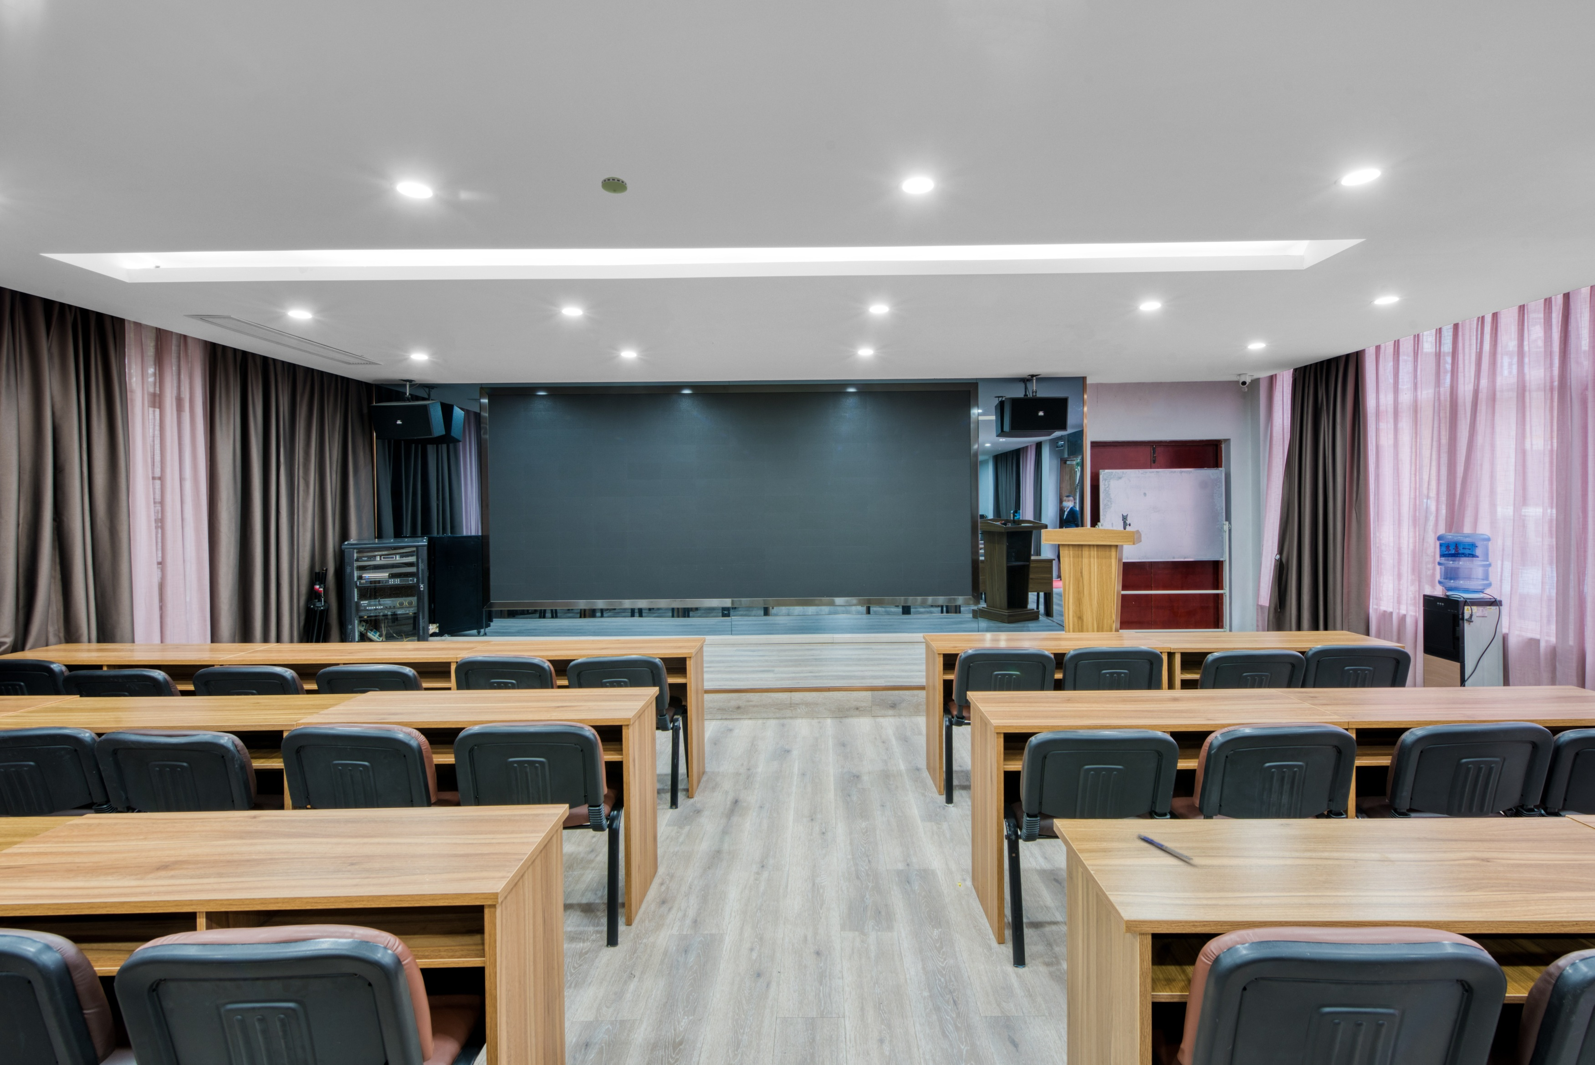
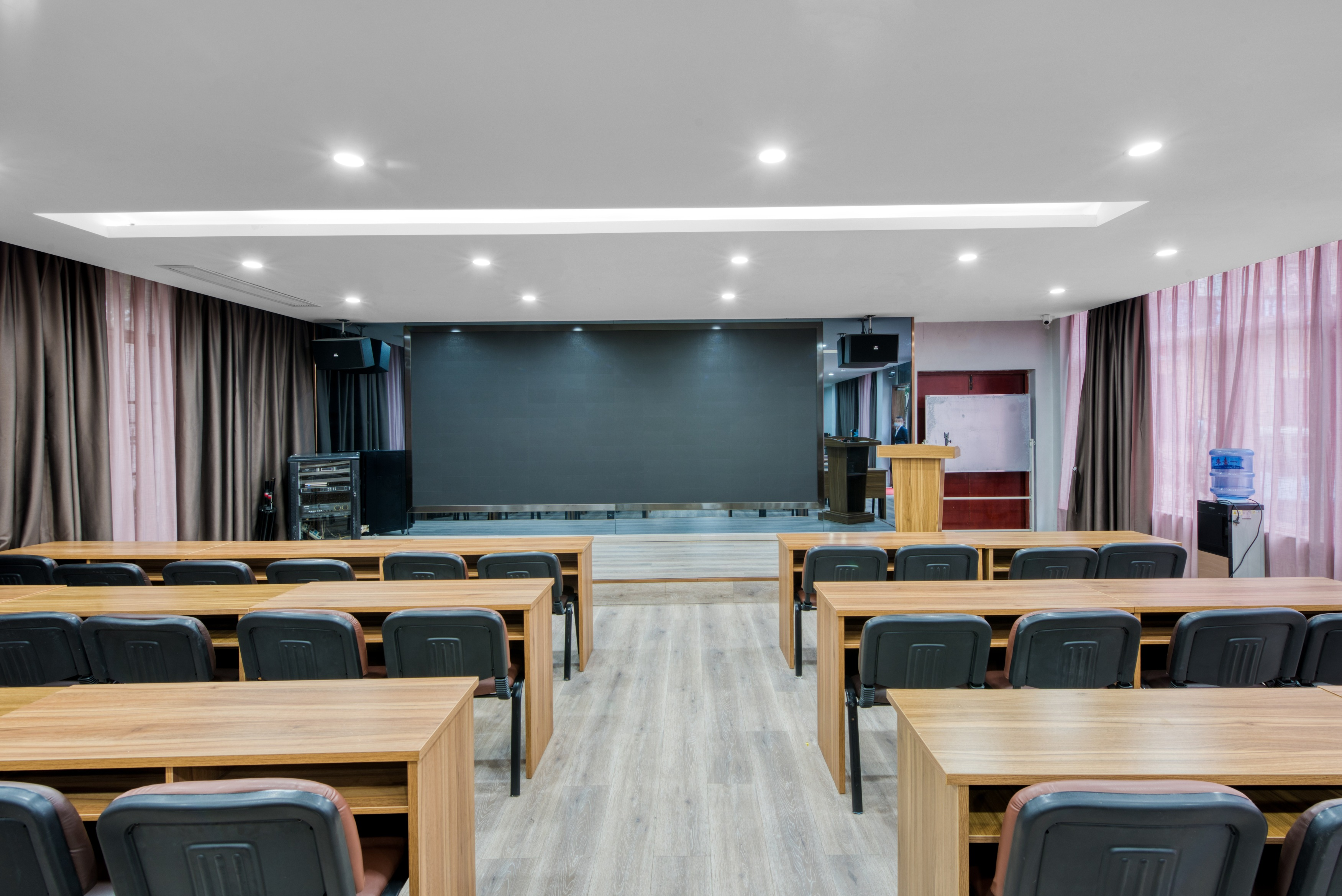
- smoke detector [600,176,628,195]
- pen [1135,833,1196,862]
